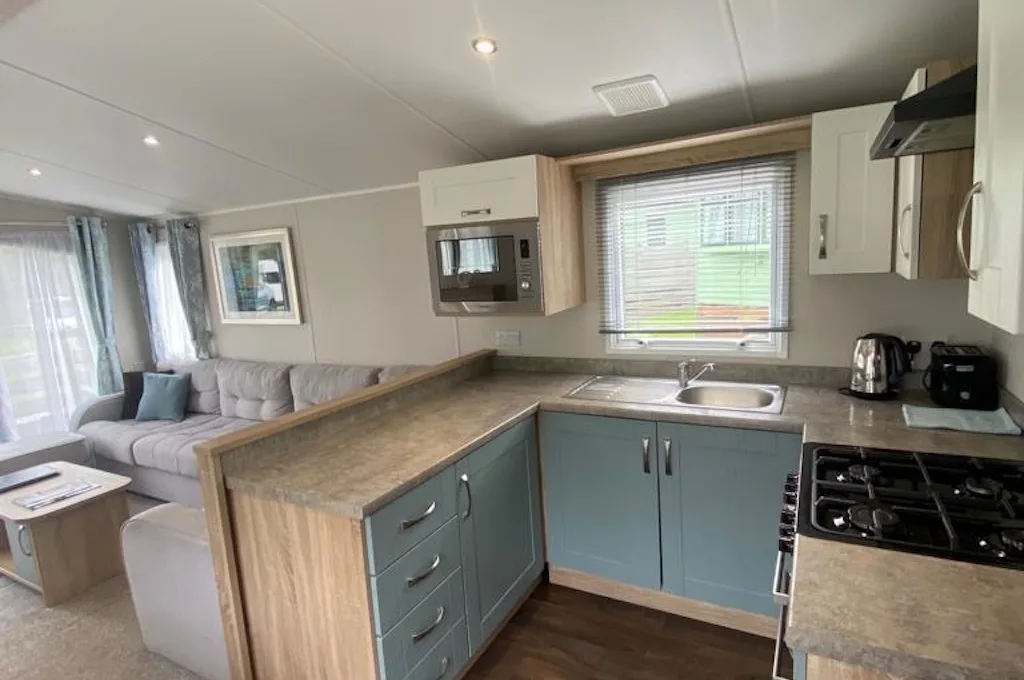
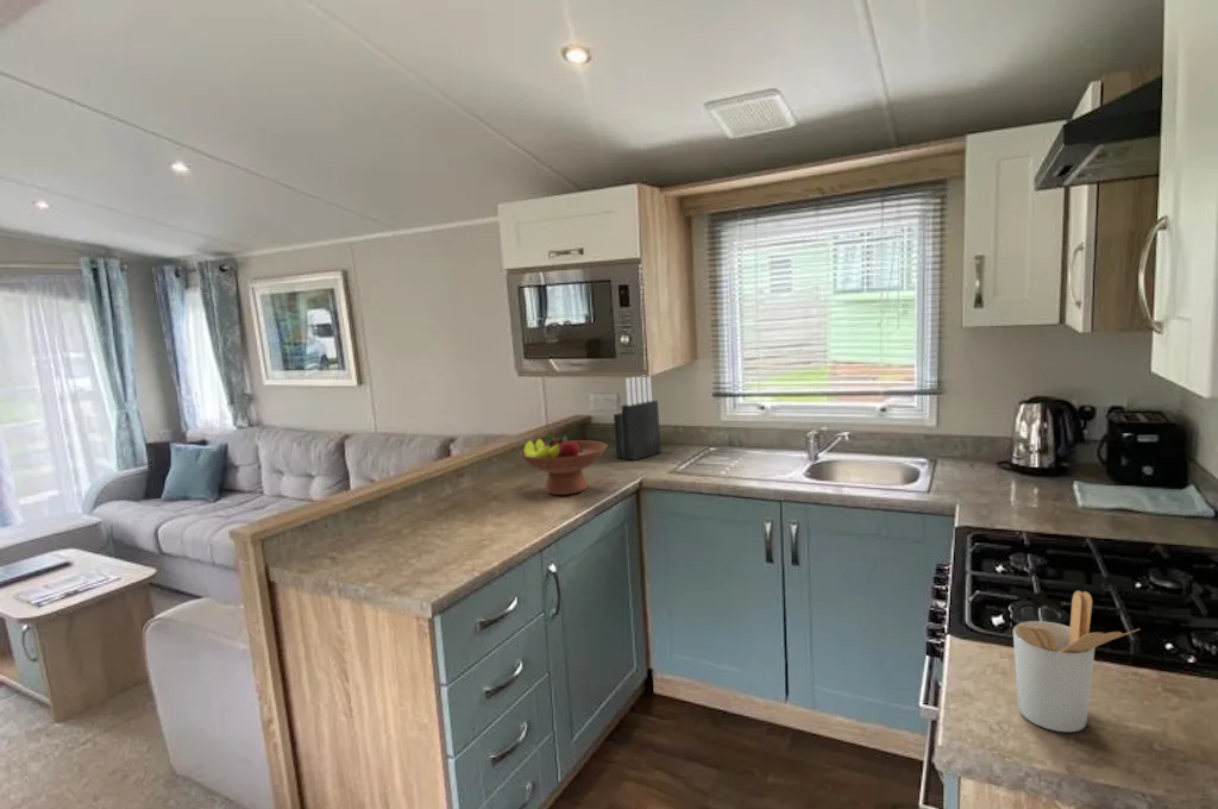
+ fruit bowl [519,433,609,496]
+ knife block [613,375,661,462]
+ utensil holder [1012,590,1141,733]
